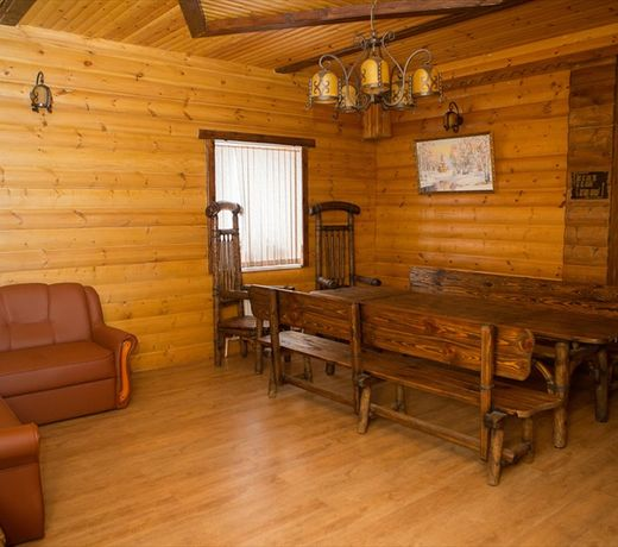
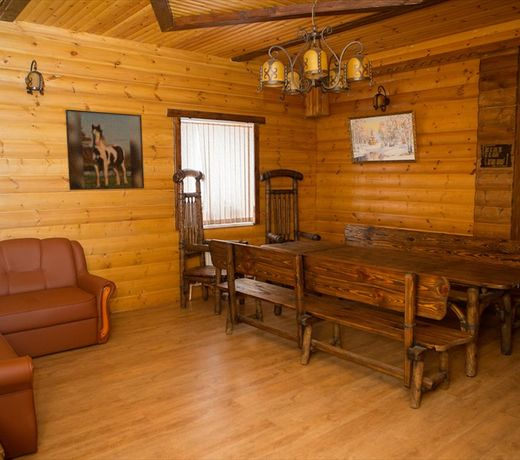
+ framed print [64,108,145,191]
